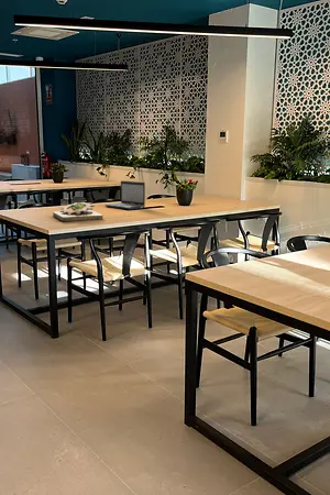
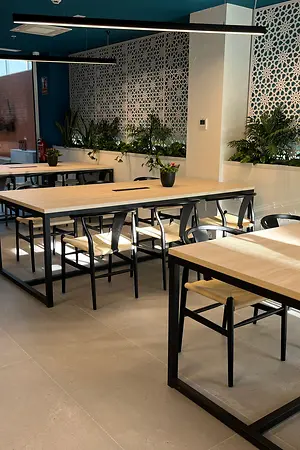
- succulent planter [52,201,105,222]
- laptop [105,180,146,210]
